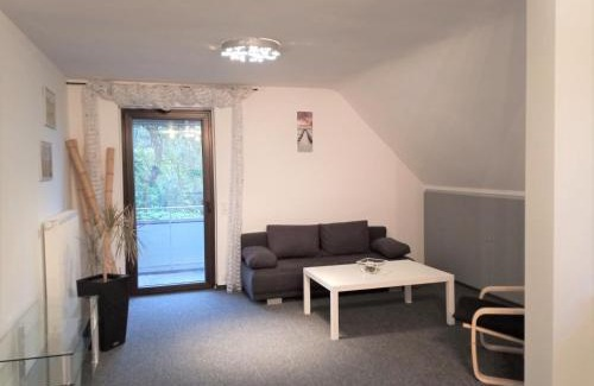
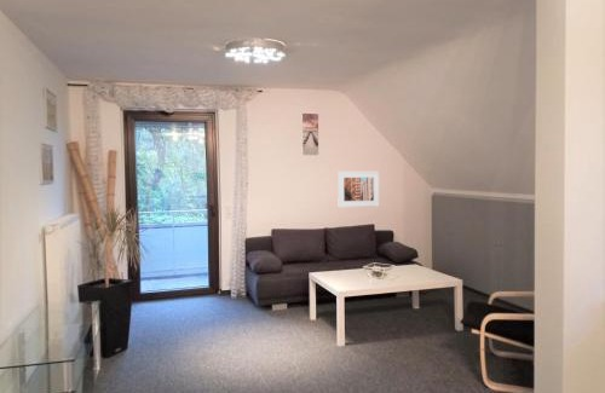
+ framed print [336,171,380,208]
